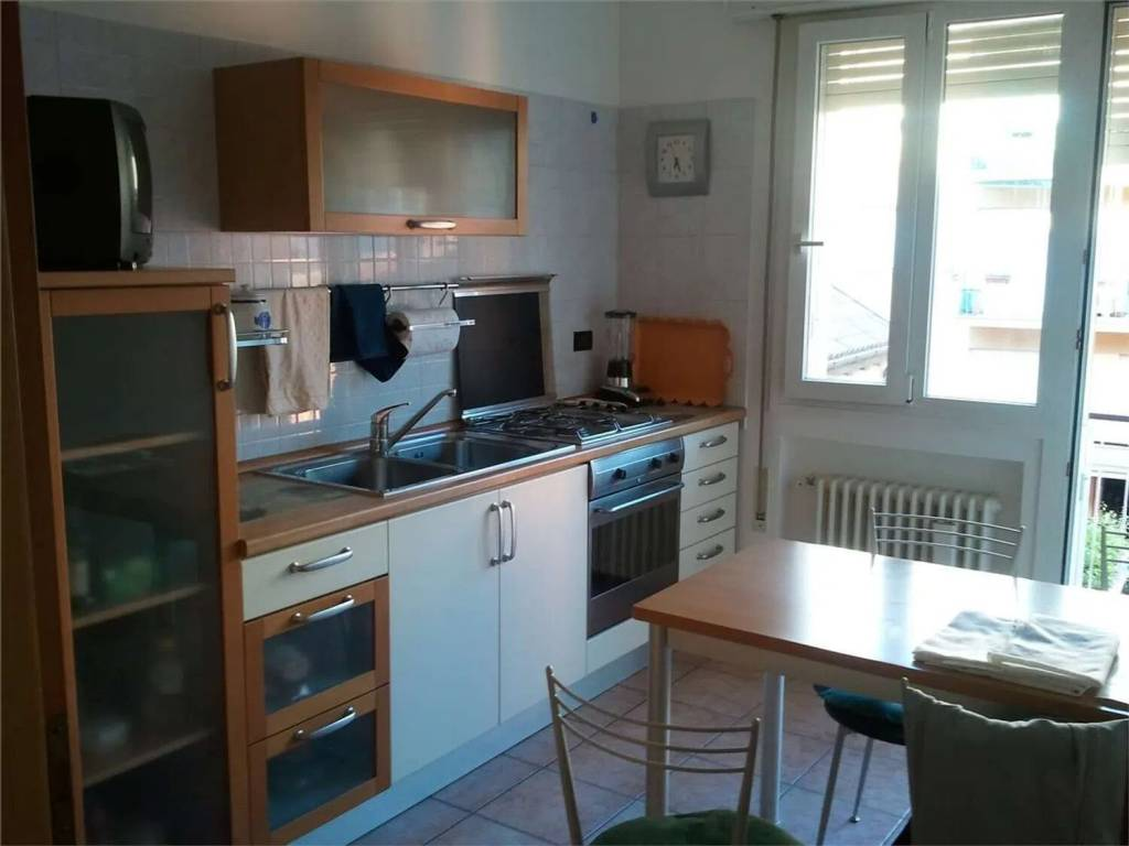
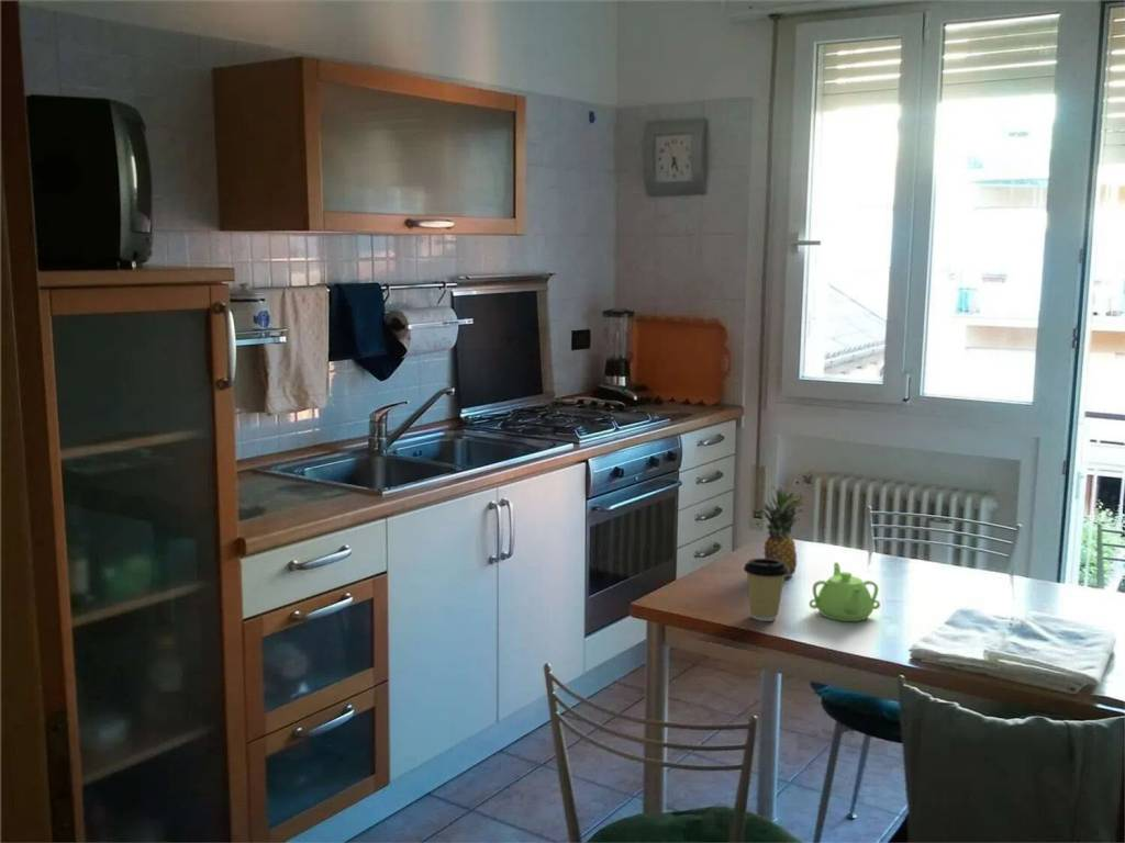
+ teapot [809,561,881,622]
+ coffee cup [743,558,789,622]
+ fruit [759,485,807,578]
